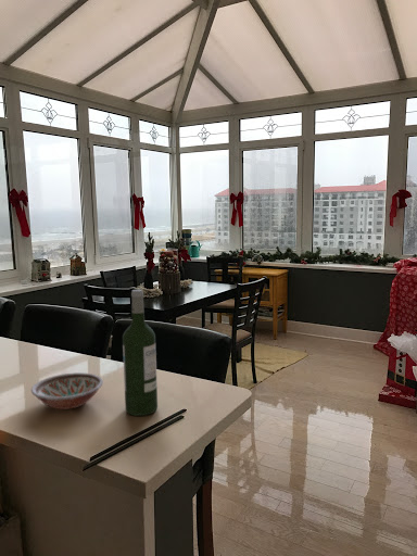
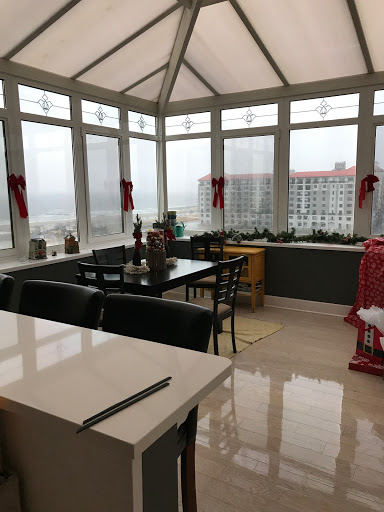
- wine bottle [122,289,159,417]
- bowl [30,371,104,410]
